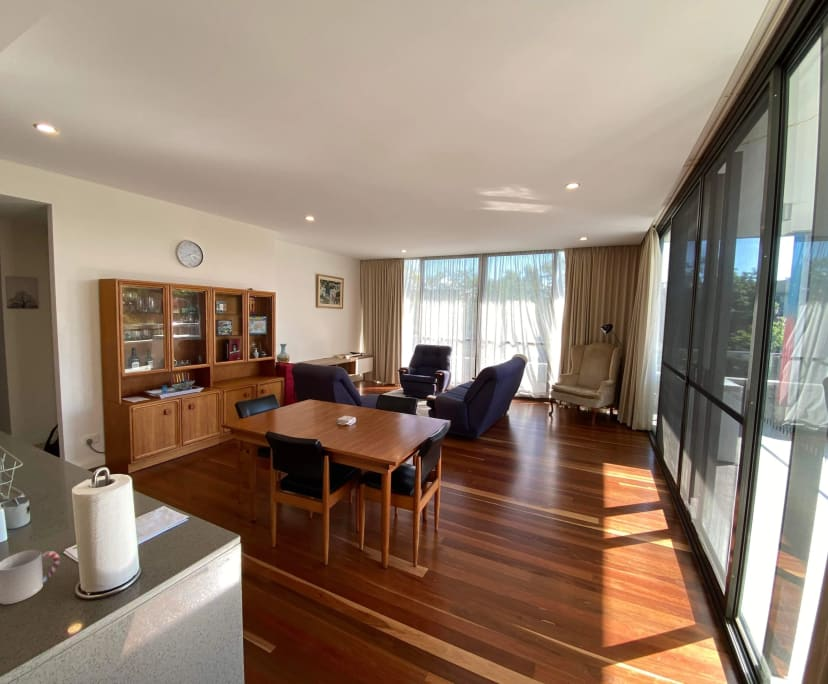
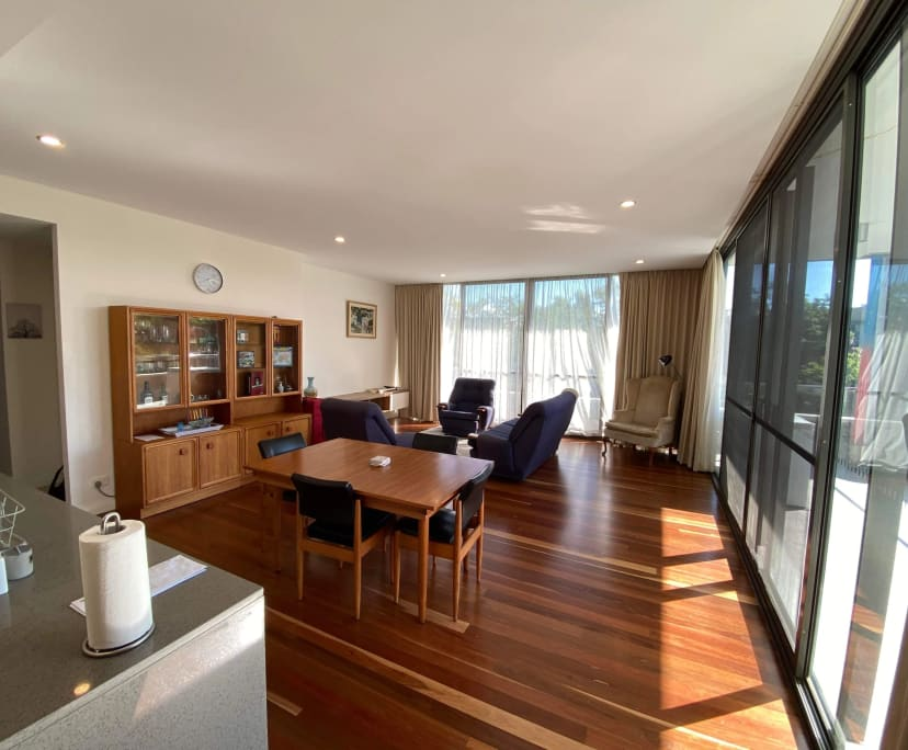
- cup [0,549,61,605]
